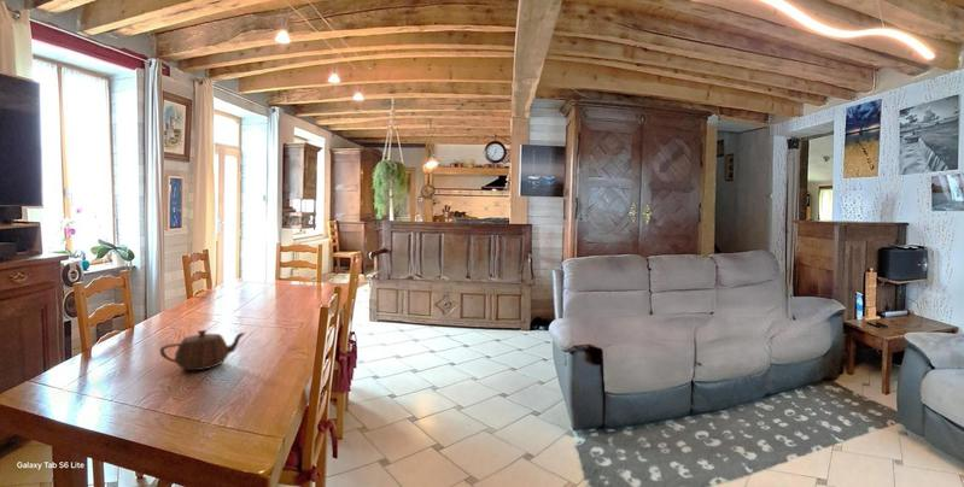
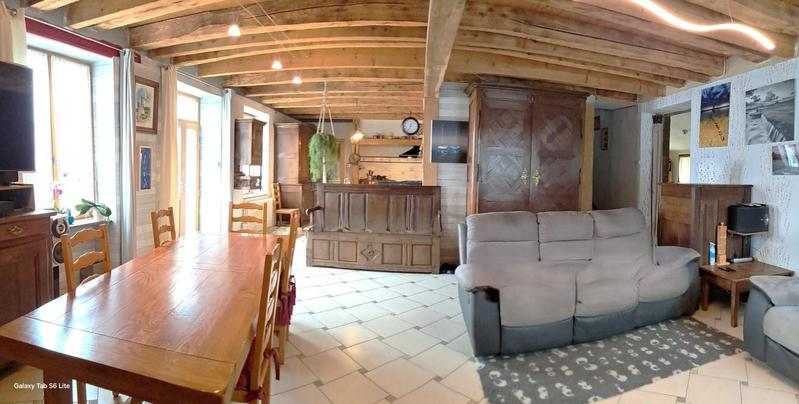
- teapot [158,329,247,371]
